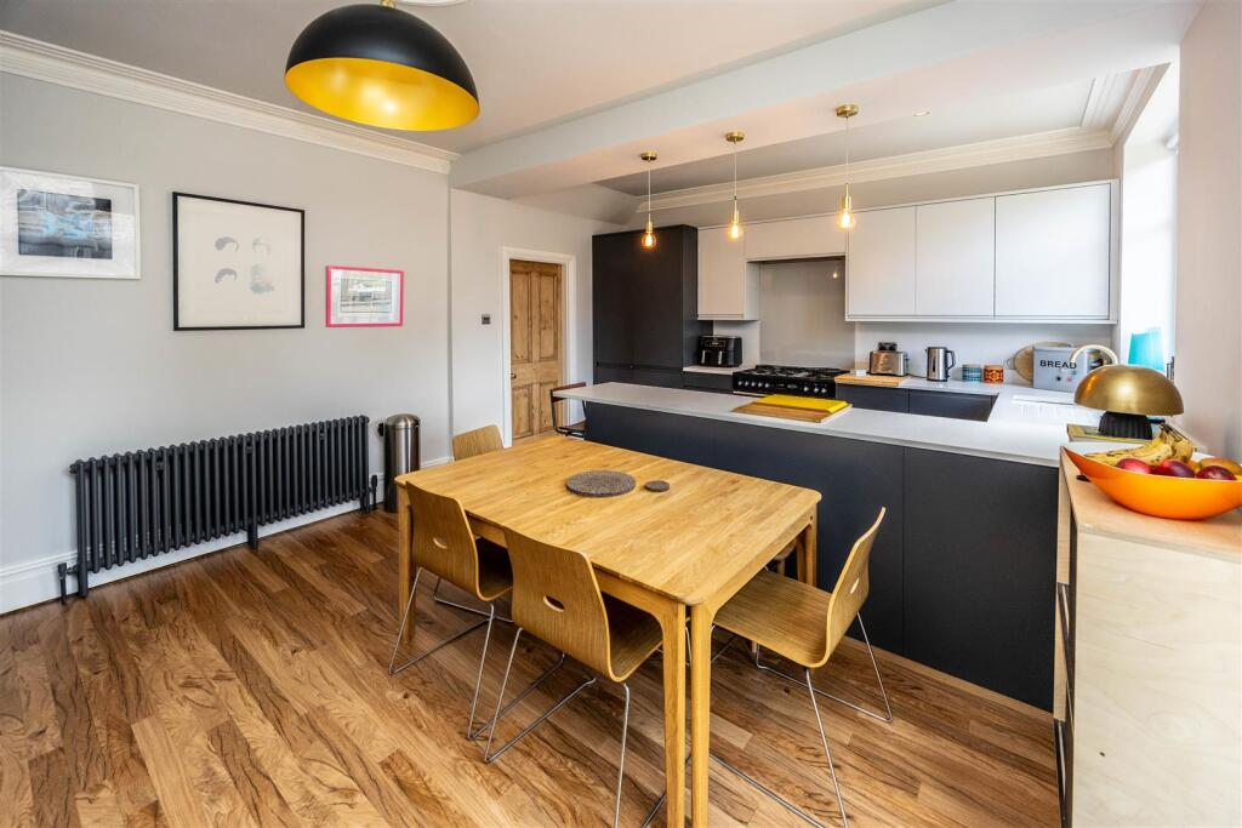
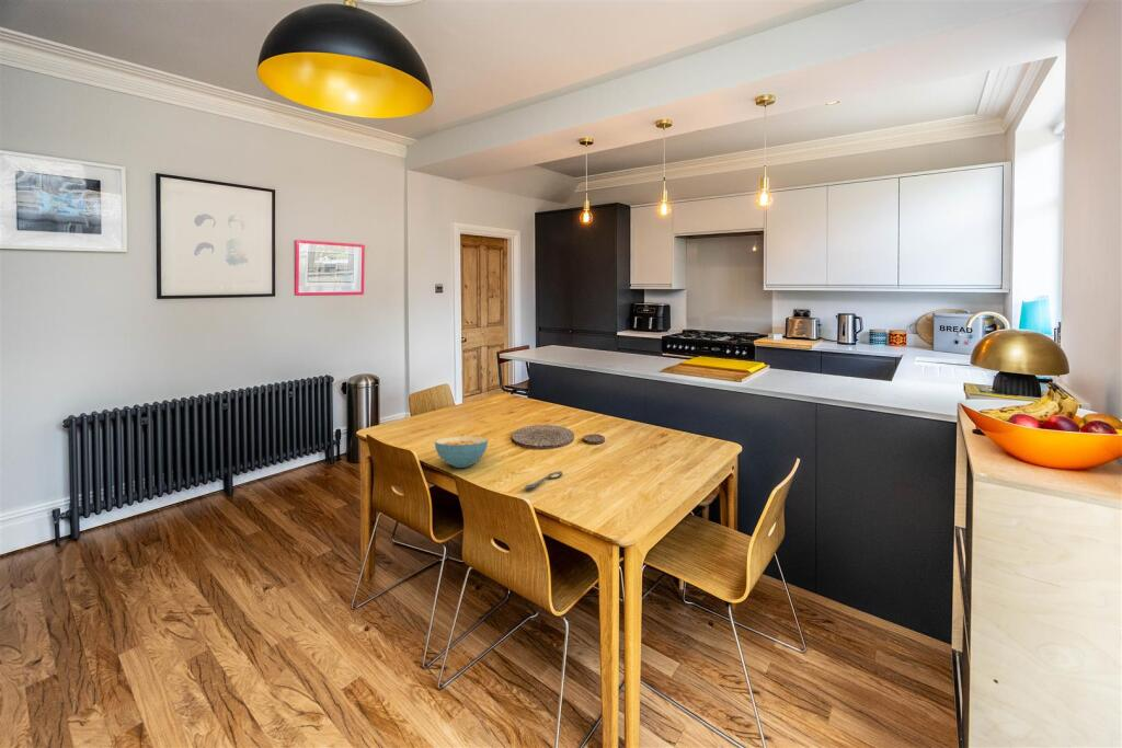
+ spoon [524,470,563,491]
+ cereal bowl [434,436,489,469]
